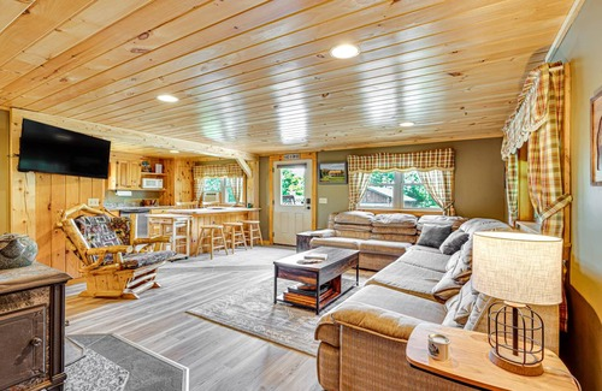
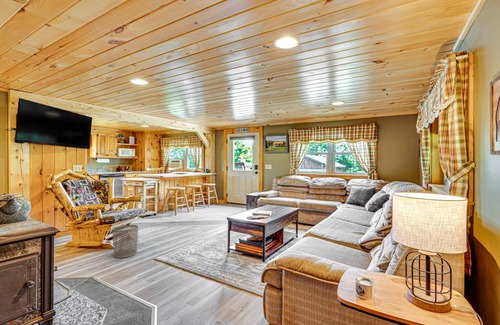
+ waste bin [112,224,139,259]
